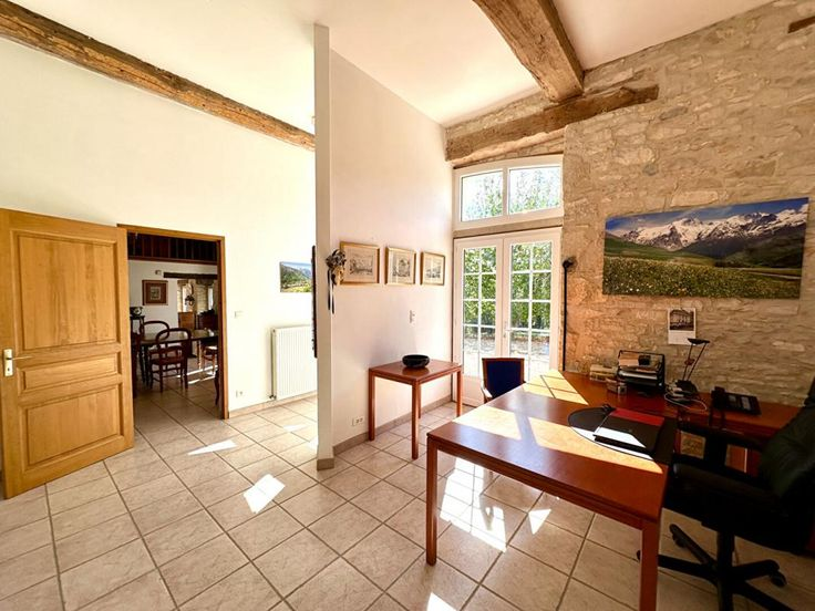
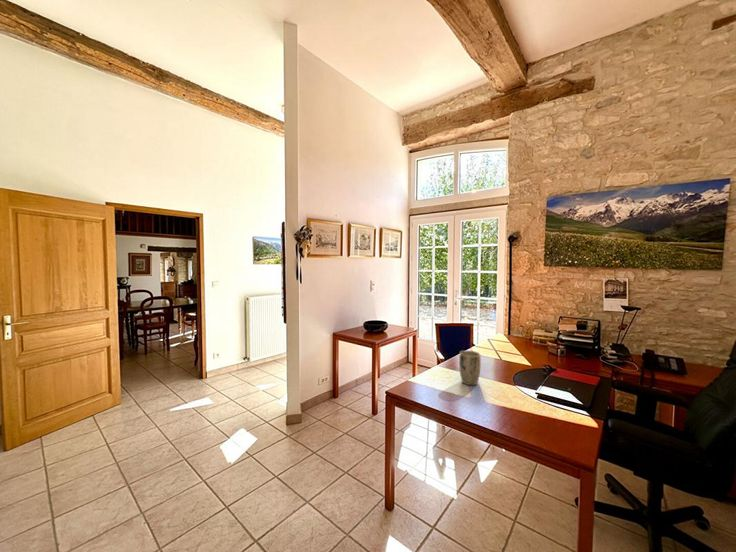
+ plant pot [458,350,482,386]
